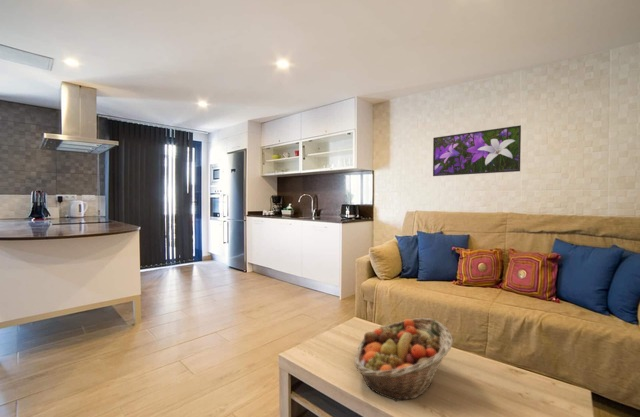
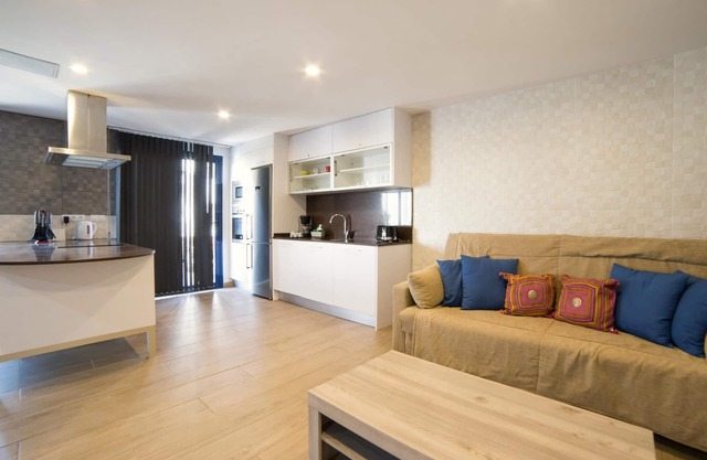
- fruit basket [353,317,454,402]
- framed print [432,124,522,177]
